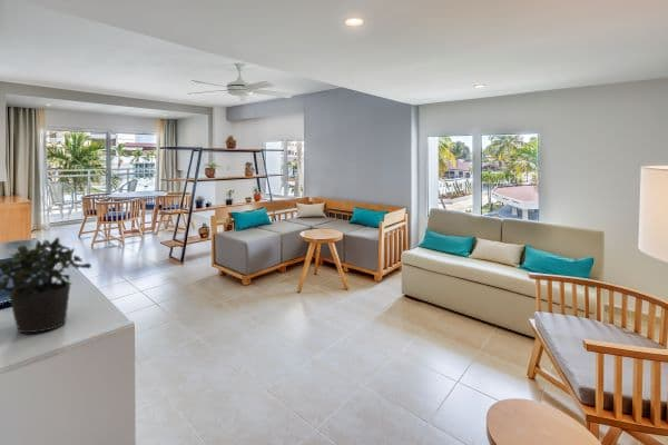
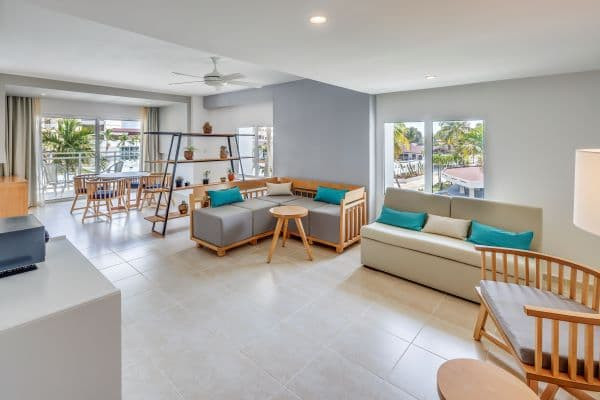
- potted plant [0,236,92,334]
